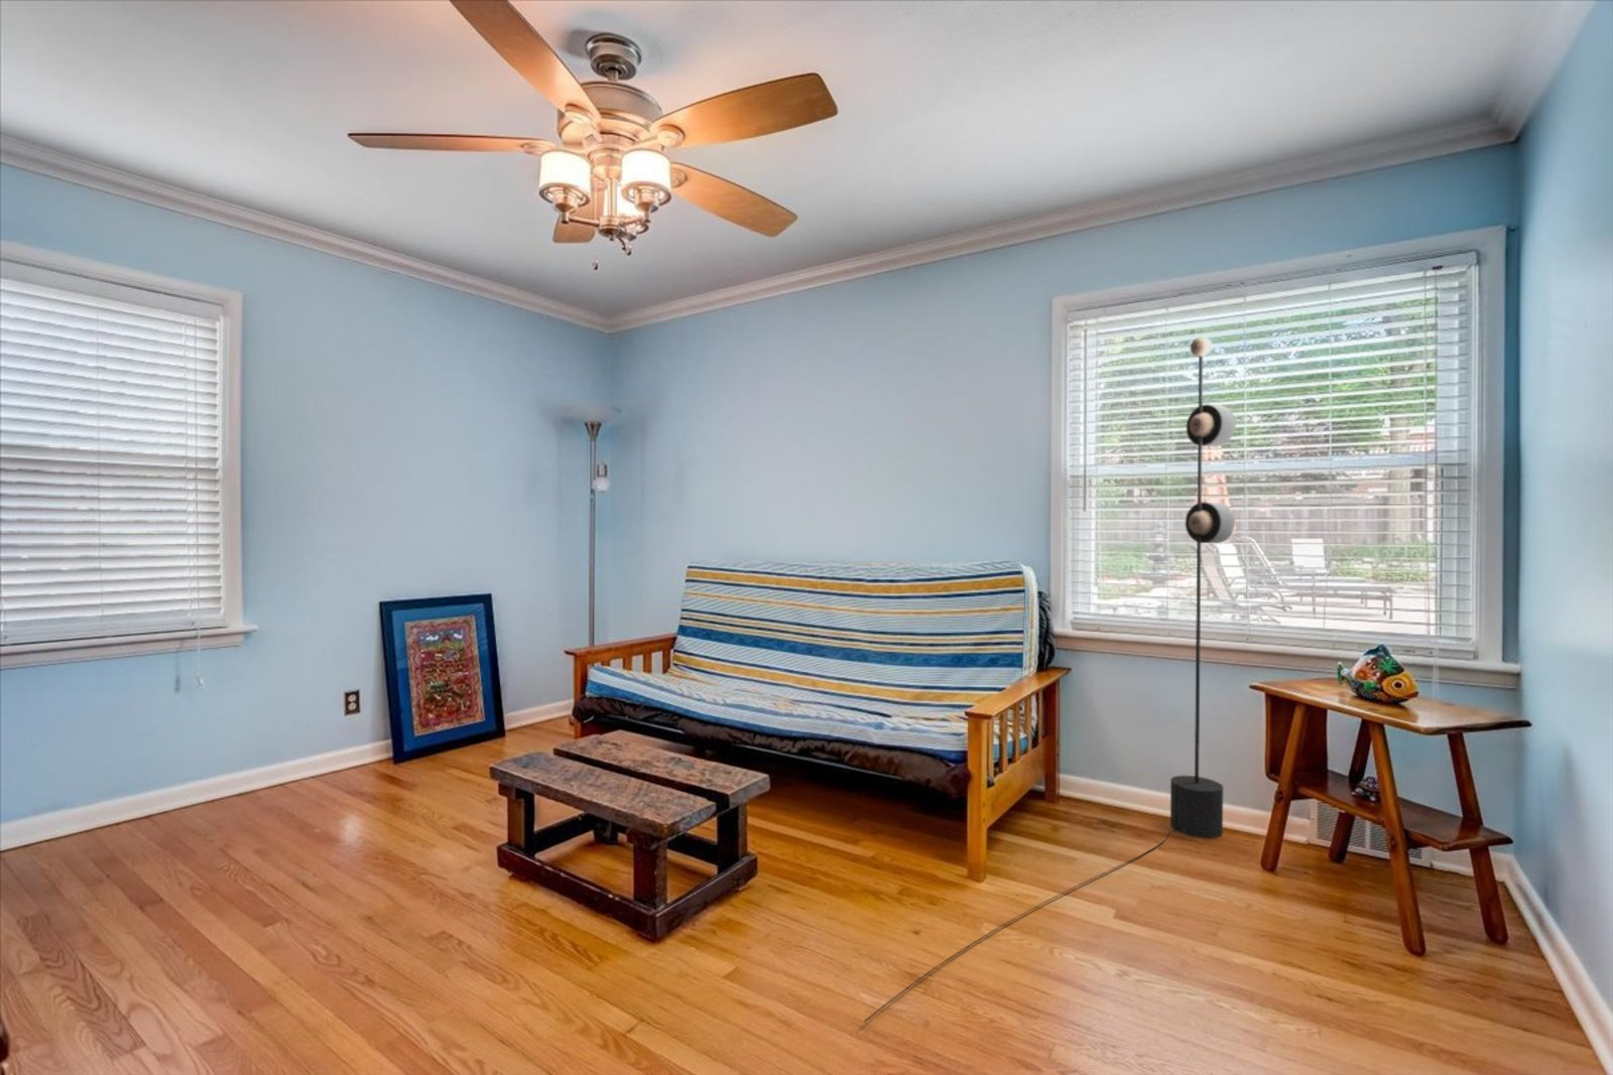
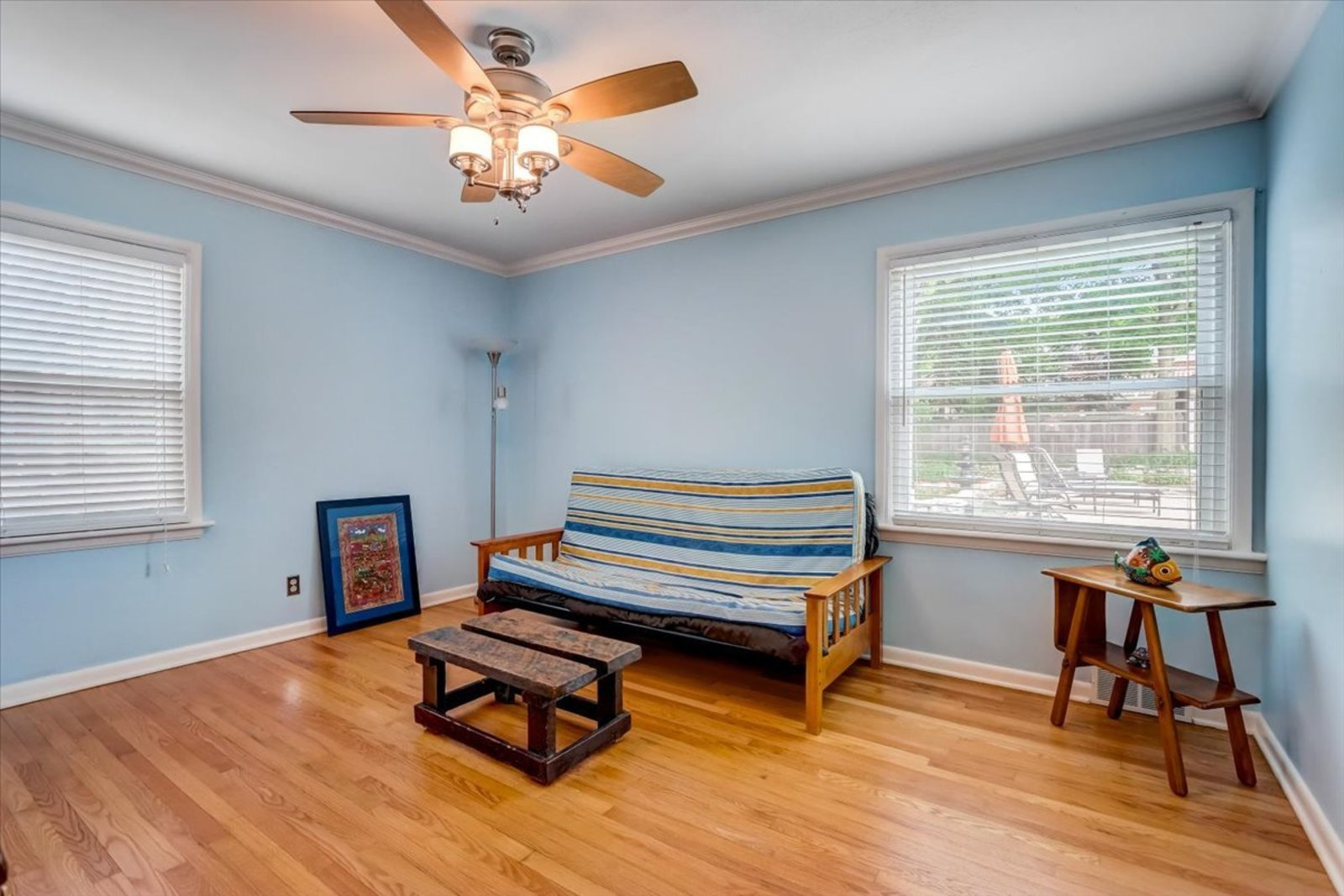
- floor lamp [863,336,1237,1023]
